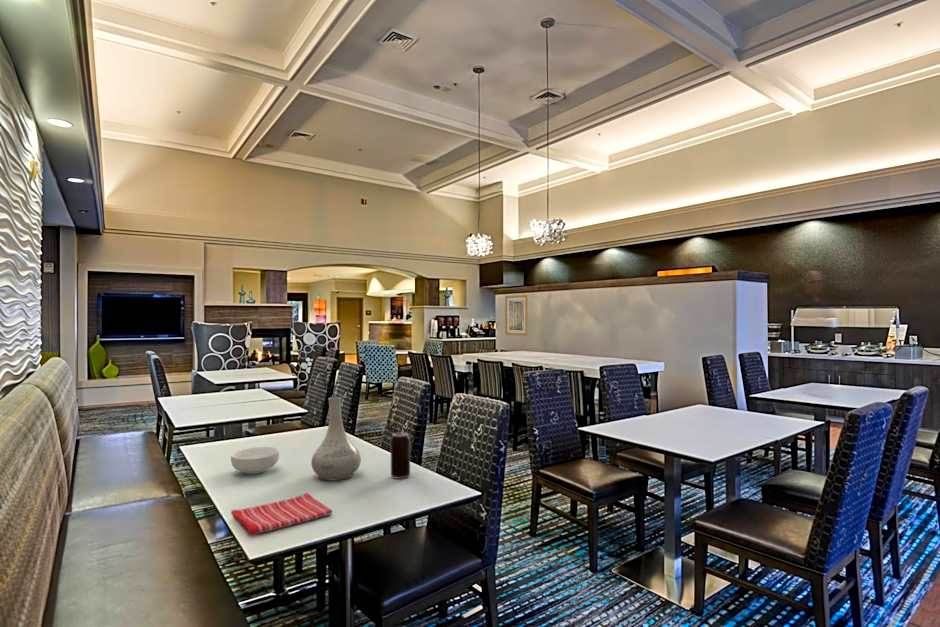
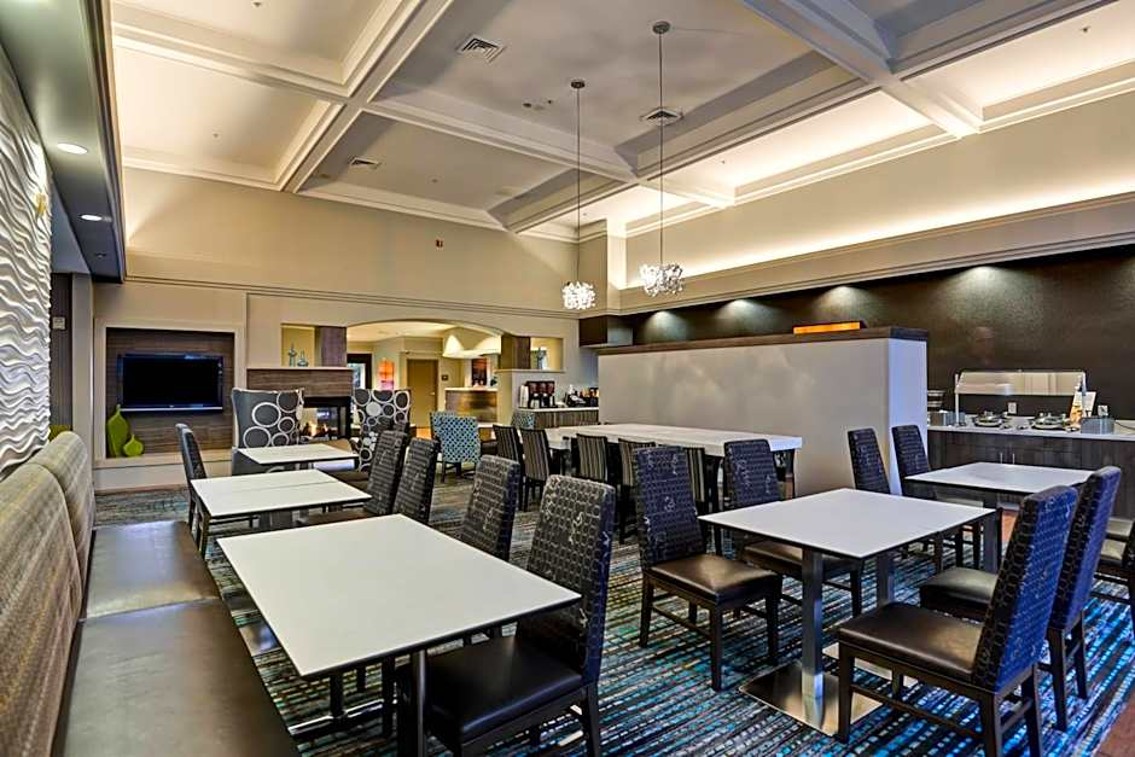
- wall art [504,294,529,337]
- vase [310,396,362,481]
- dish towel [230,492,333,537]
- cereal bowl [230,446,280,475]
- beverage can [390,432,411,480]
